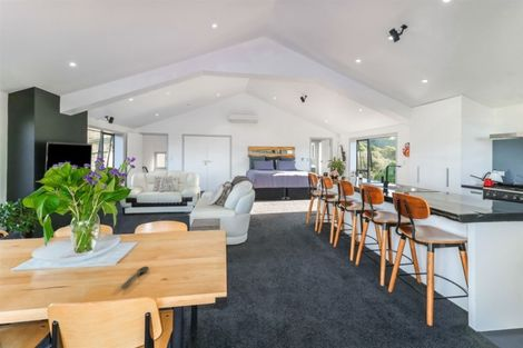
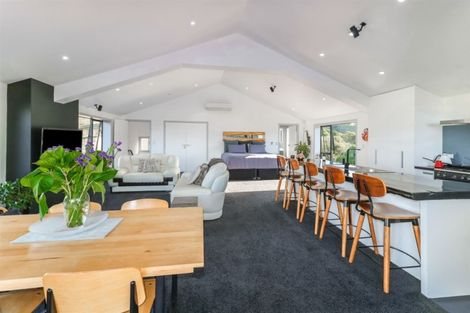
- spoon [120,266,150,289]
